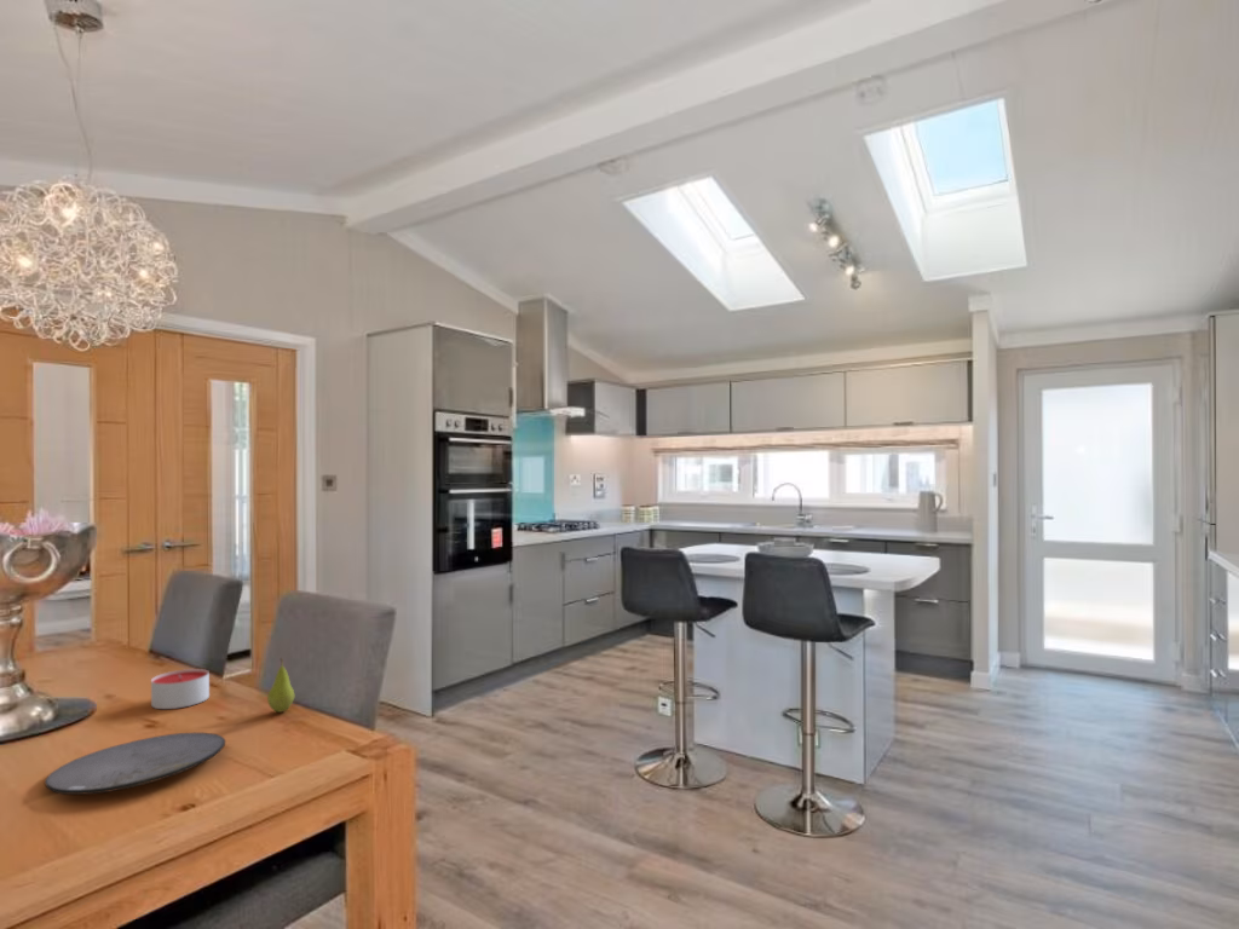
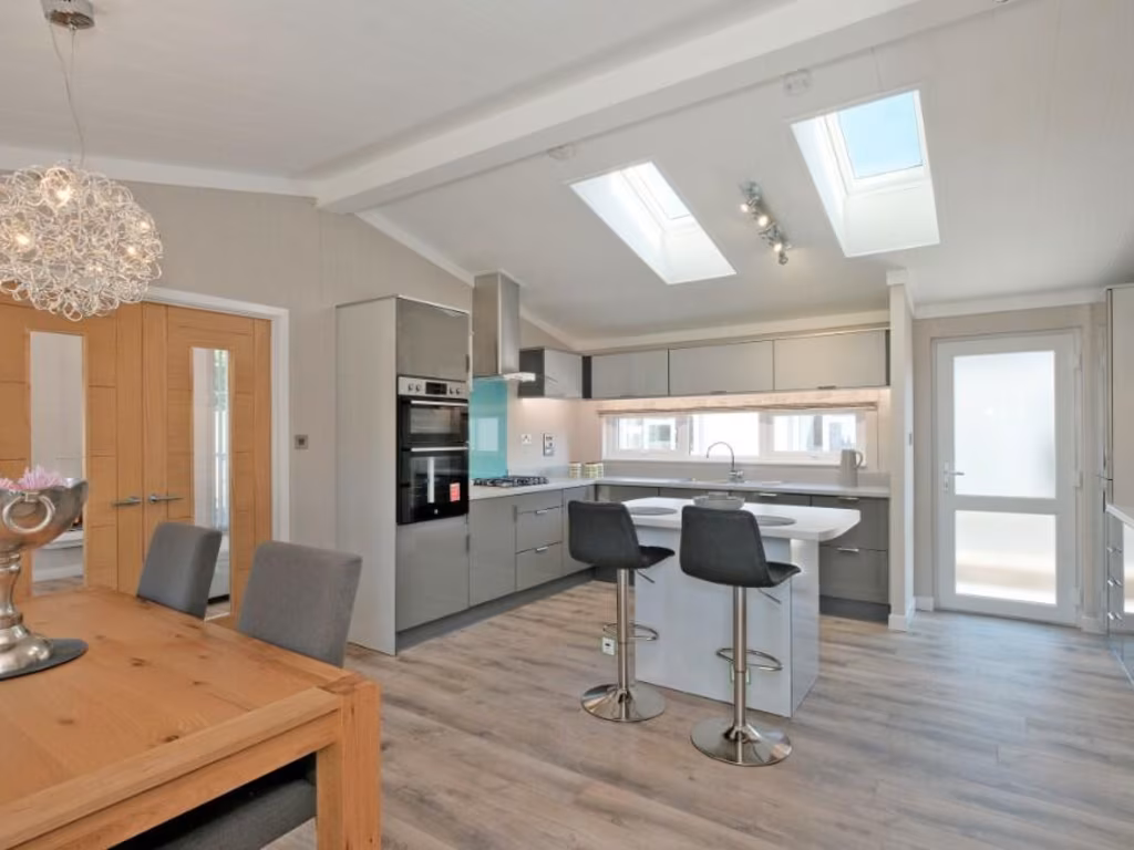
- fruit [266,657,295,714]
- candle [150,668,211,710]
- plate [44,732,226,796]
